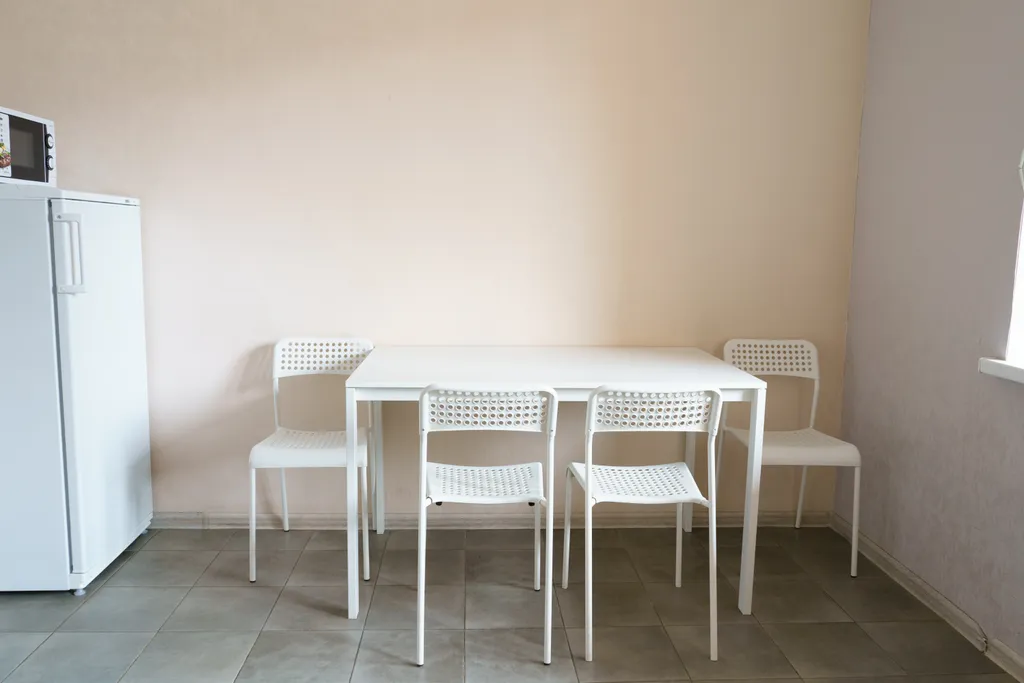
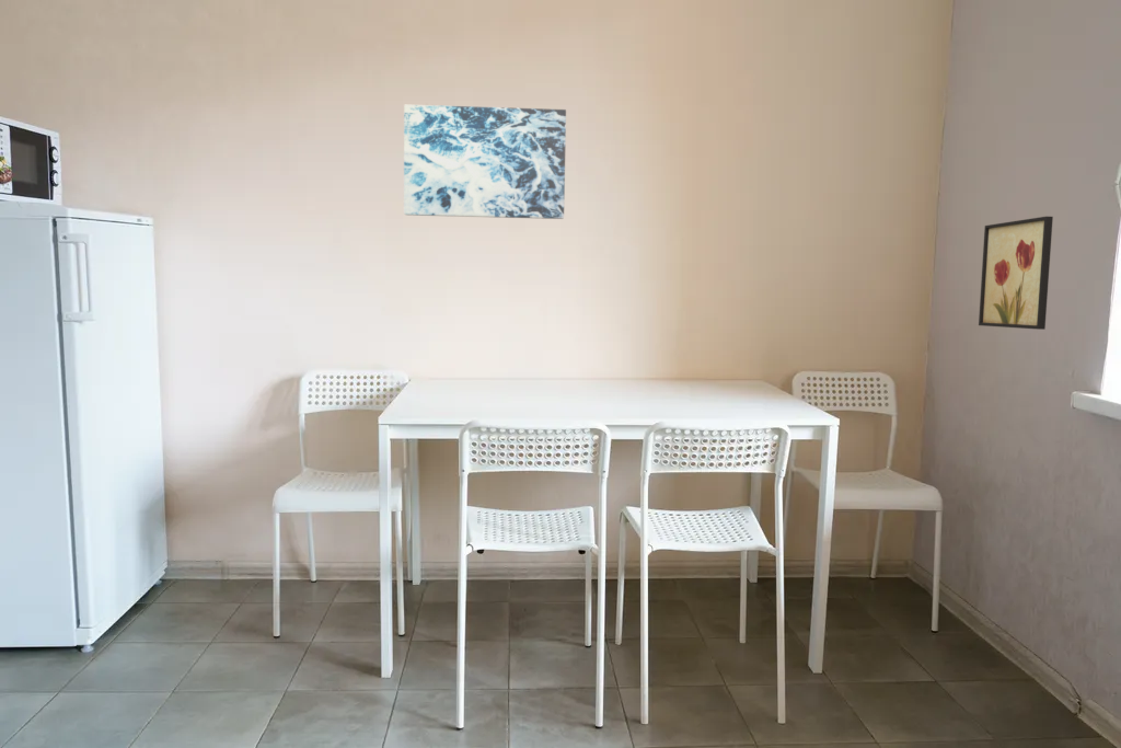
+ wall art [403,104,567,220]
+ wall art [978,216,1054,331]
